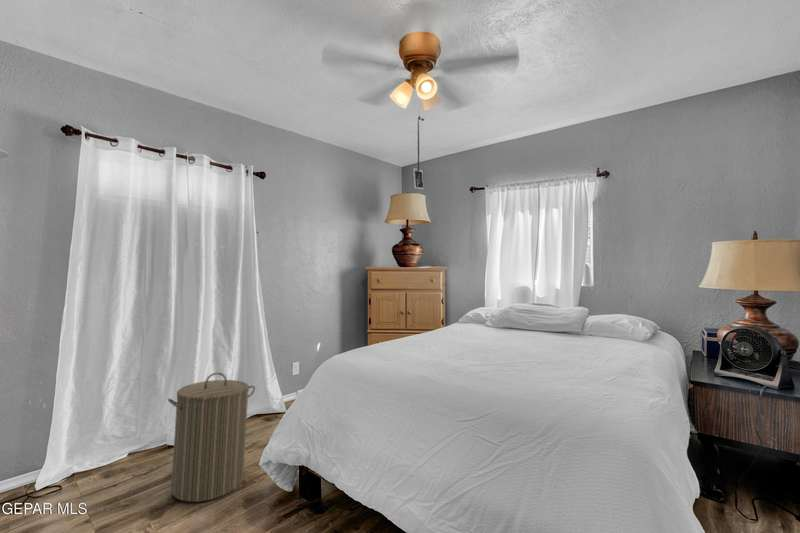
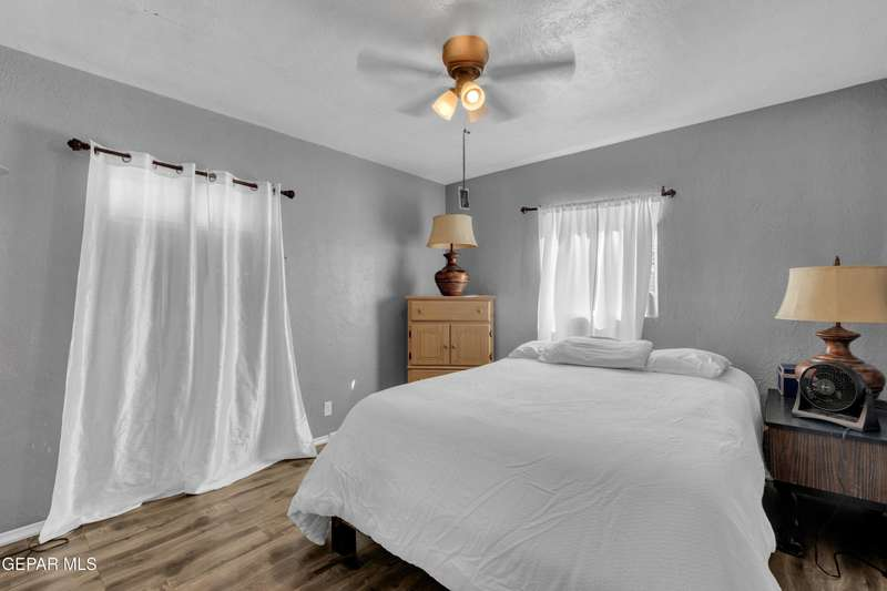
- laundry hamper [167,372,256,503]
